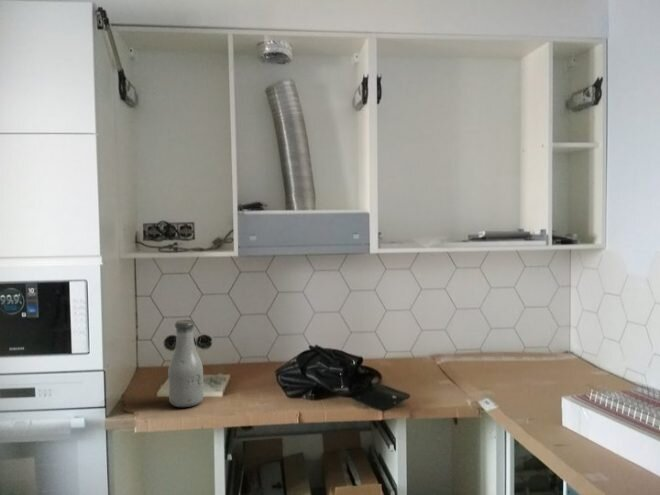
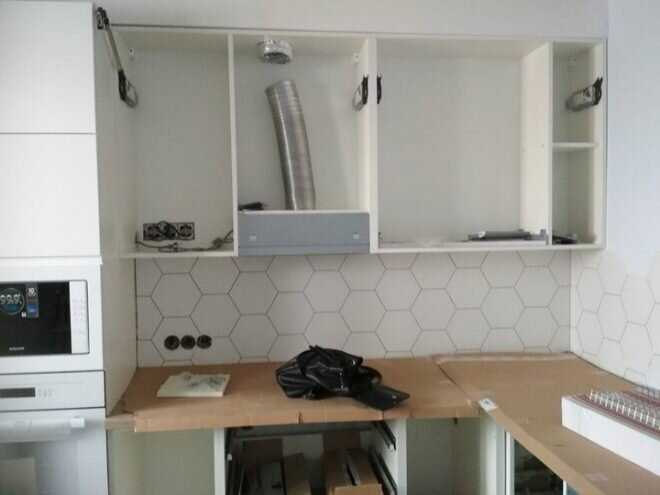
- bottle [167,319,204,408]
